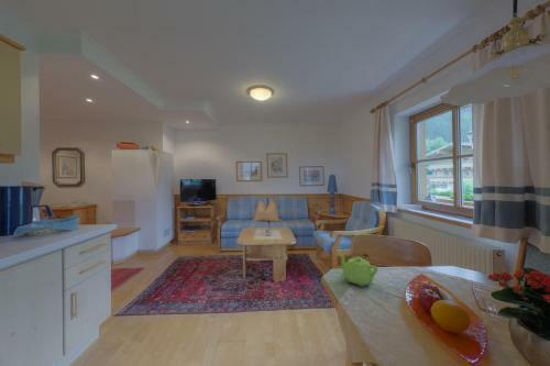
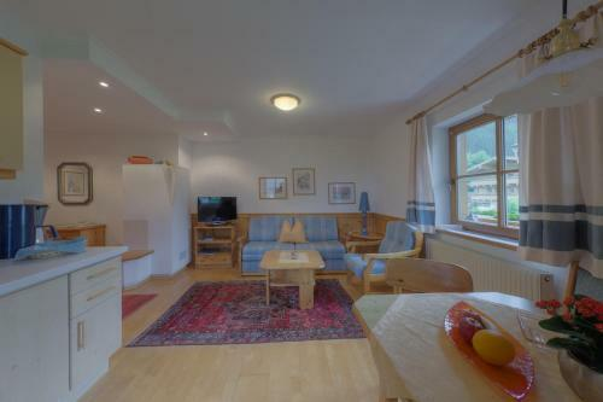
- teapot [338,253,378,288]
